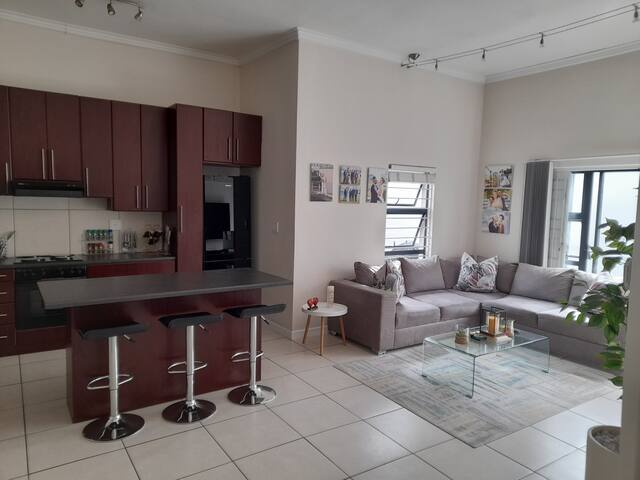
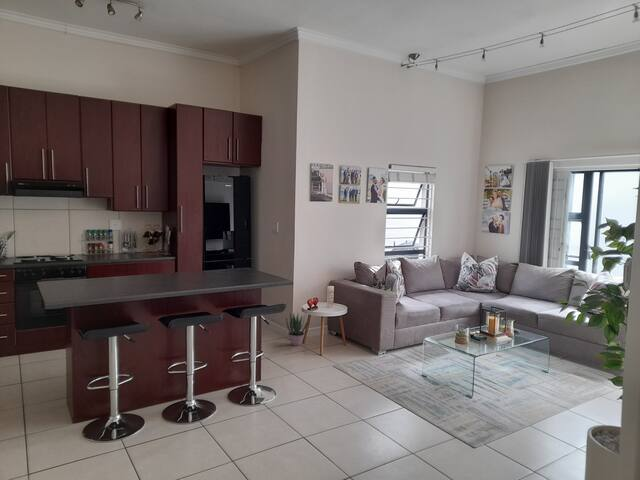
+ potted plant [285,311,308,347]
